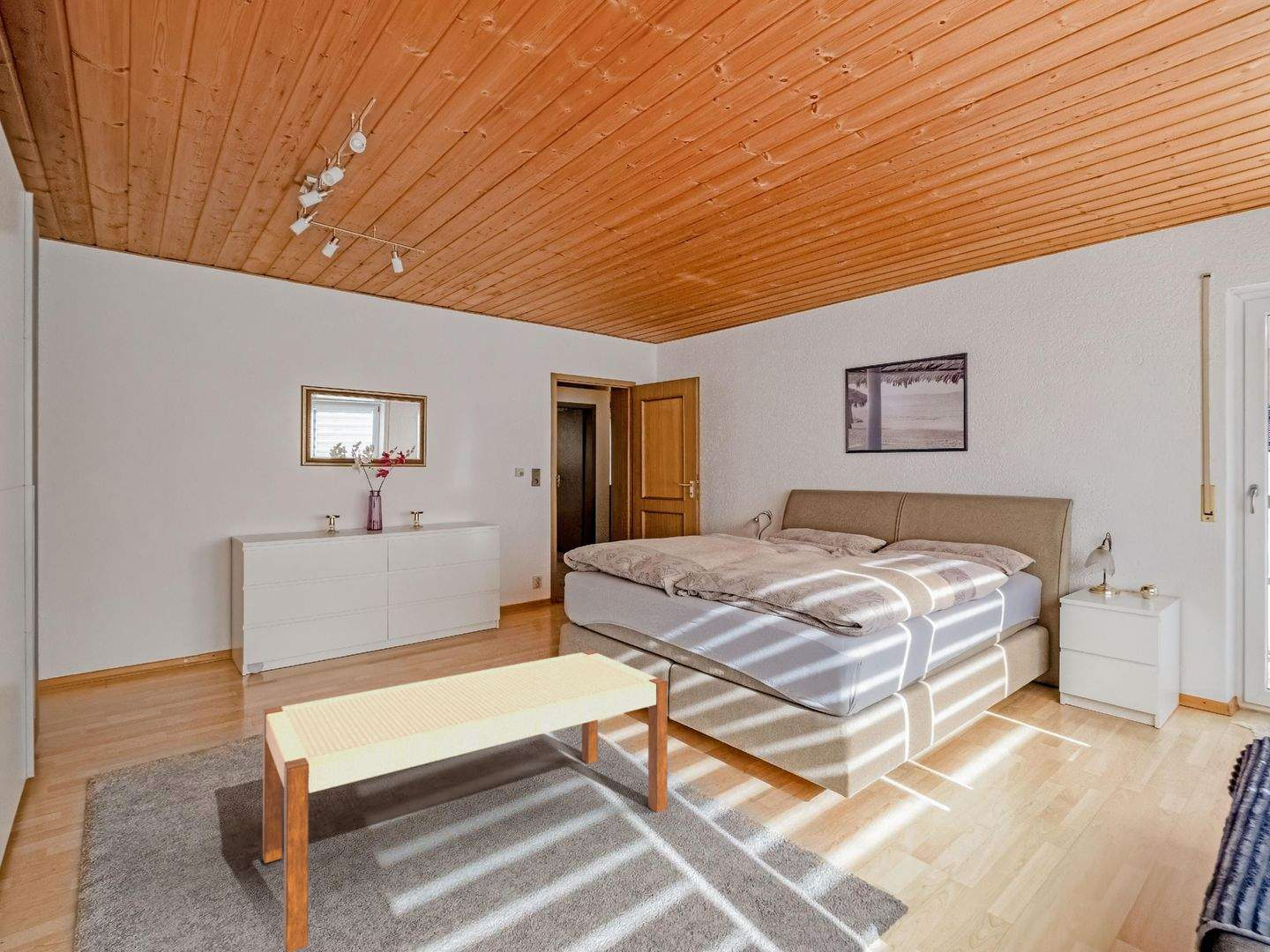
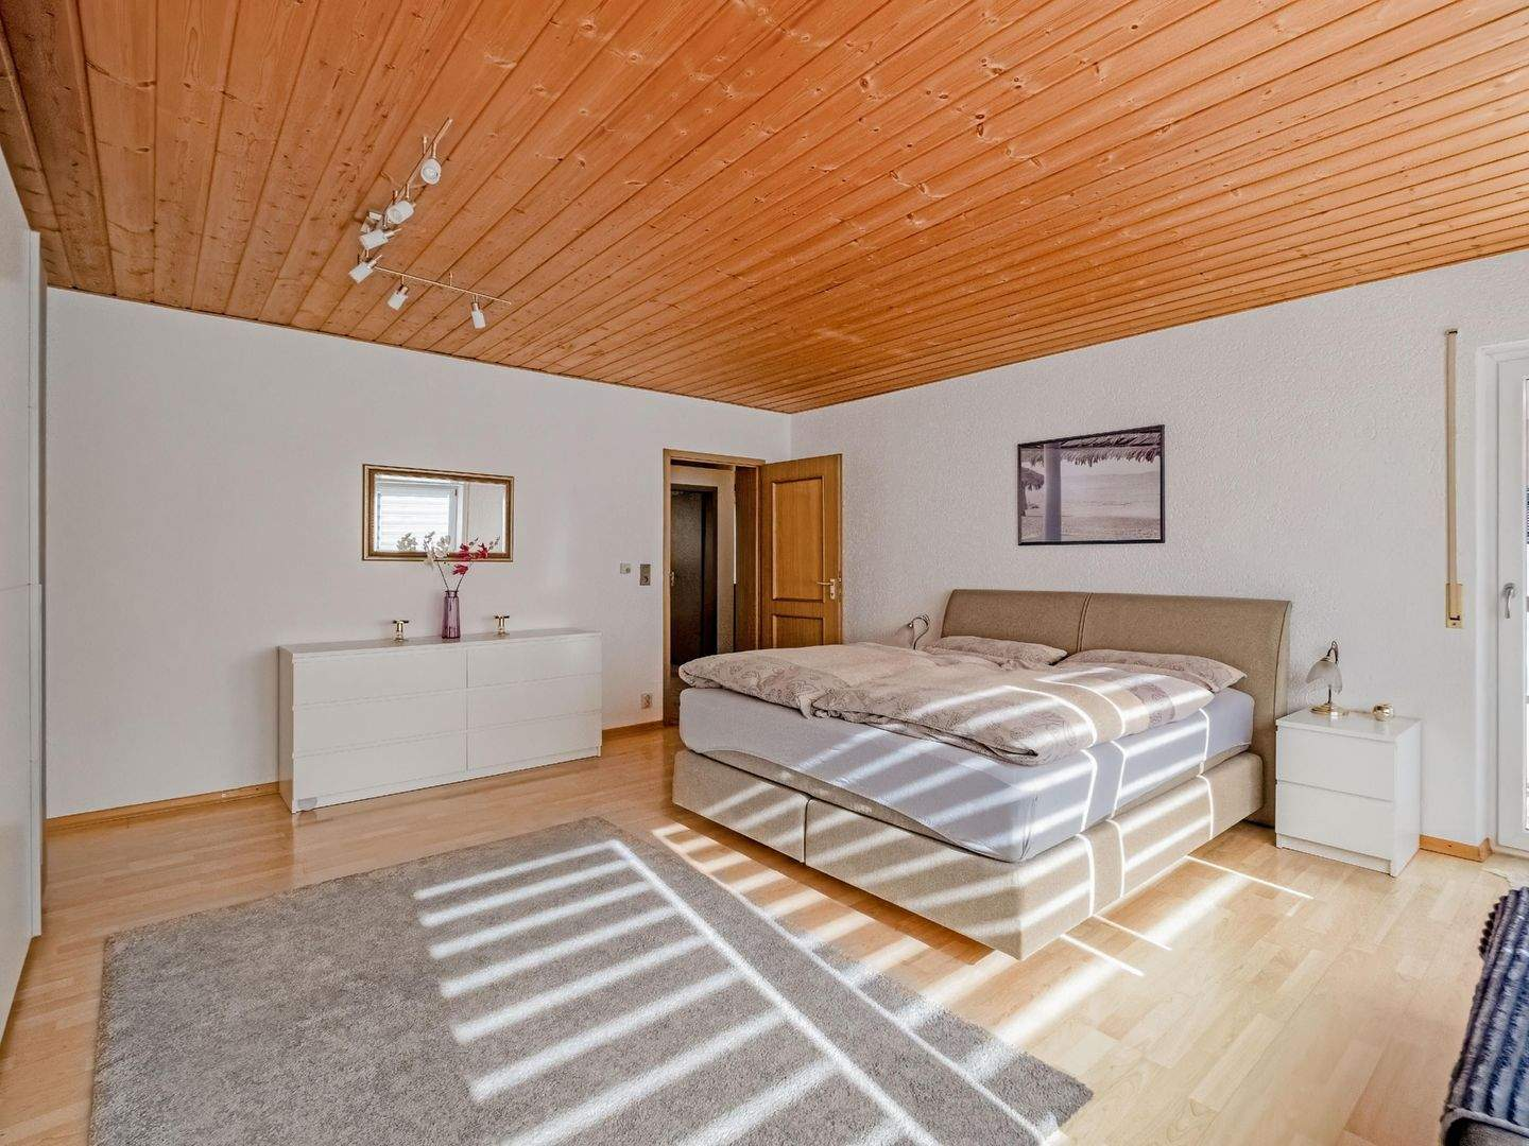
- bench [262,650,669,952]
